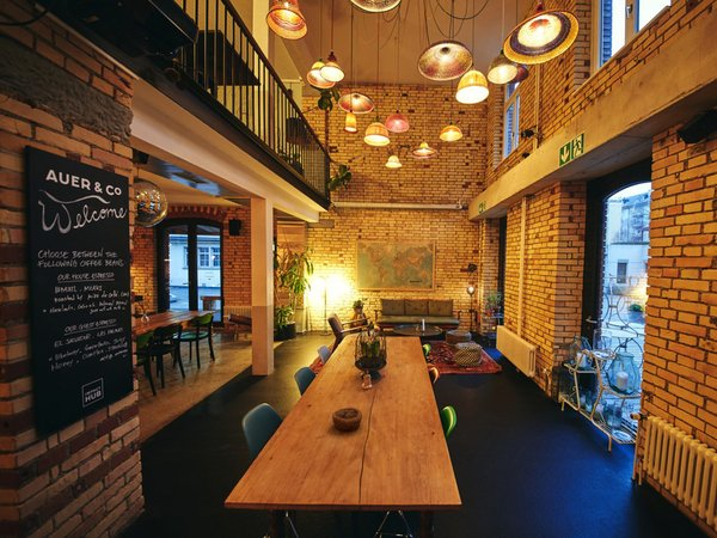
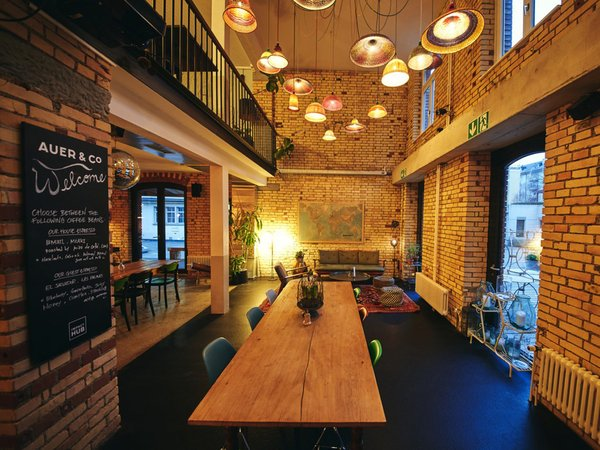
- pastry [331,406,363,433]
